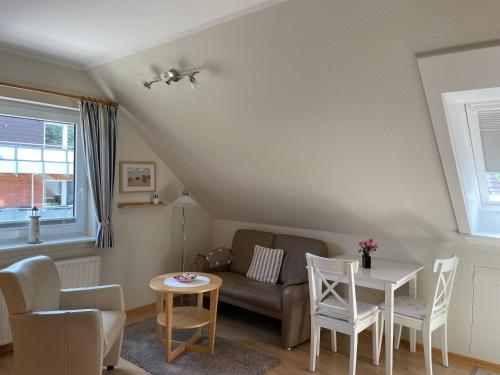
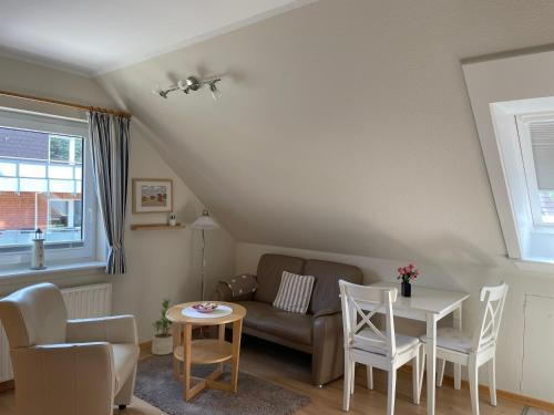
+ potted plant [150,297,174,356]
